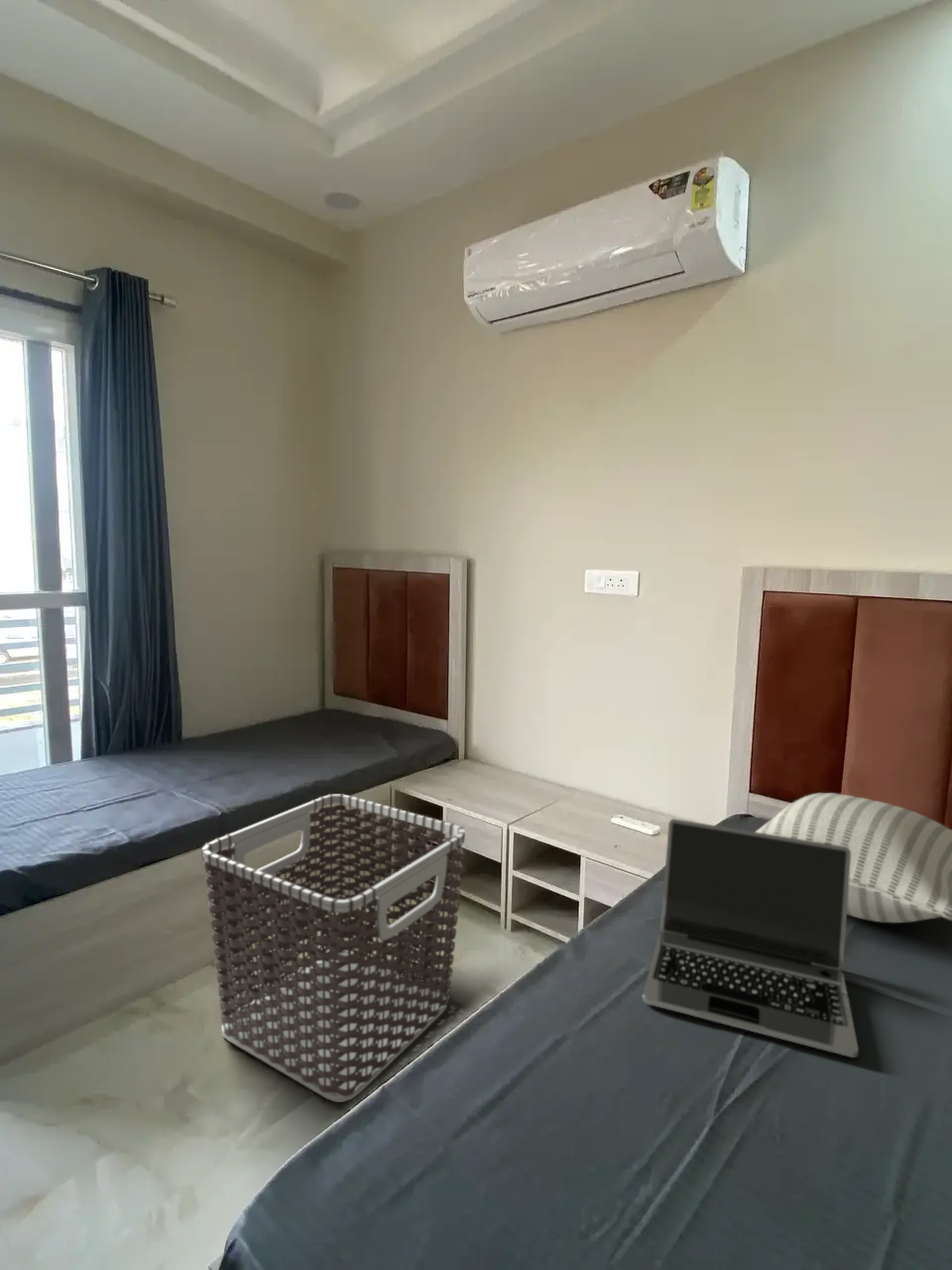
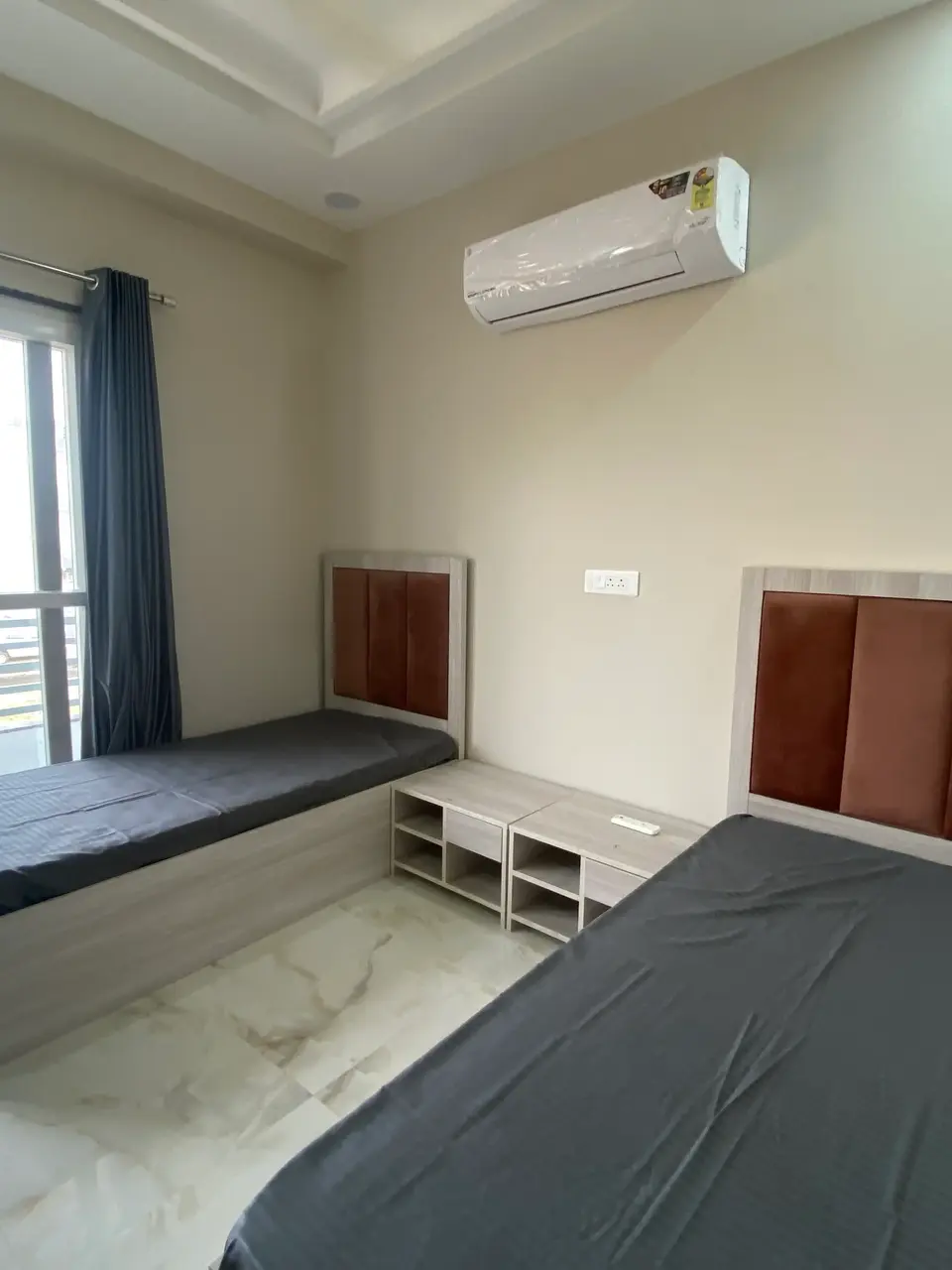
- pillow [755,792,952,924]
- clothes hamper [200,793,466,1103]
- laptop [642,818,860,1059]
